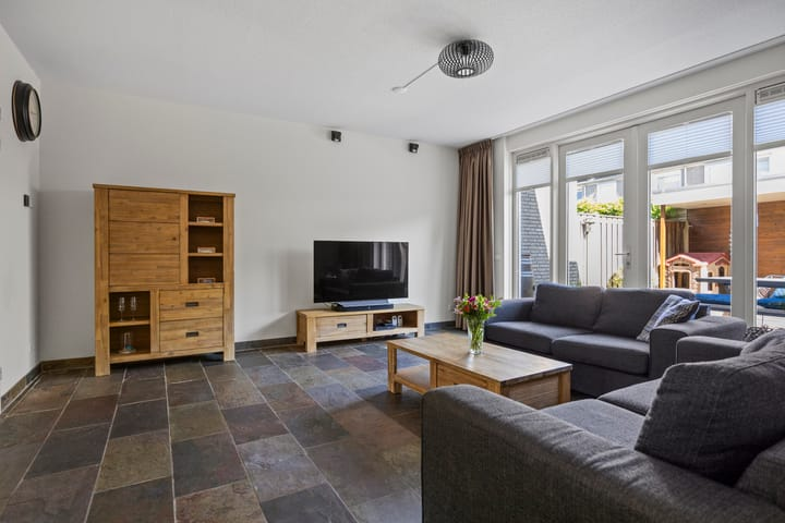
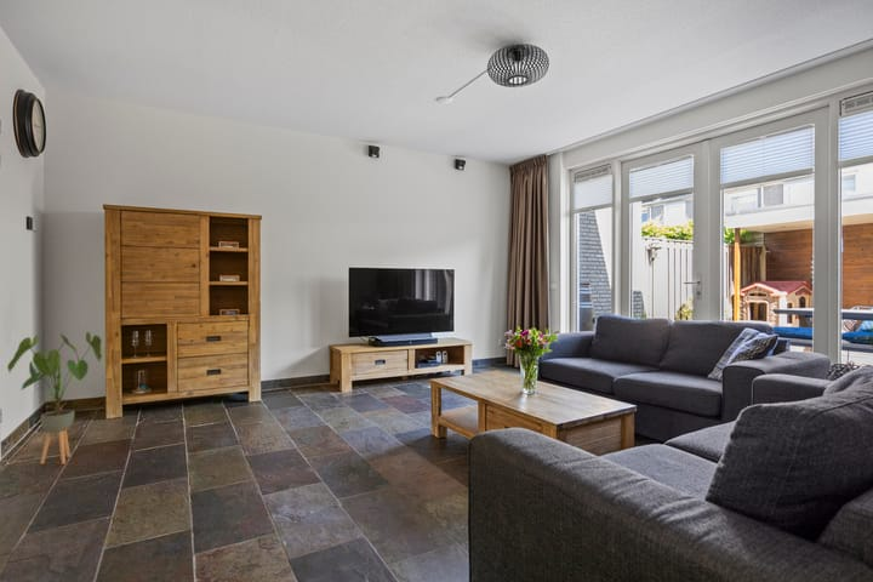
+ house plant [6,331,103,466]
